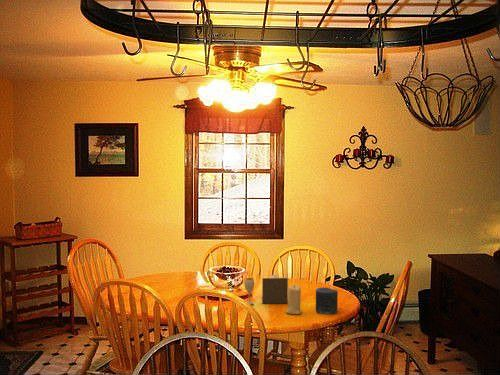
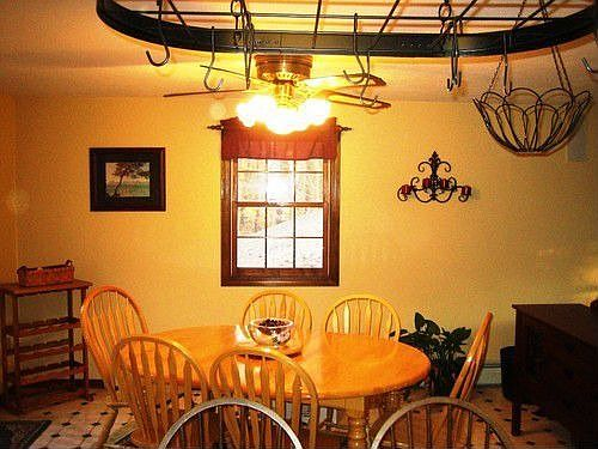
- candle [285,284,302,315]
- wine glass [243,273,289,306]
- candle [315,286,339,315]
